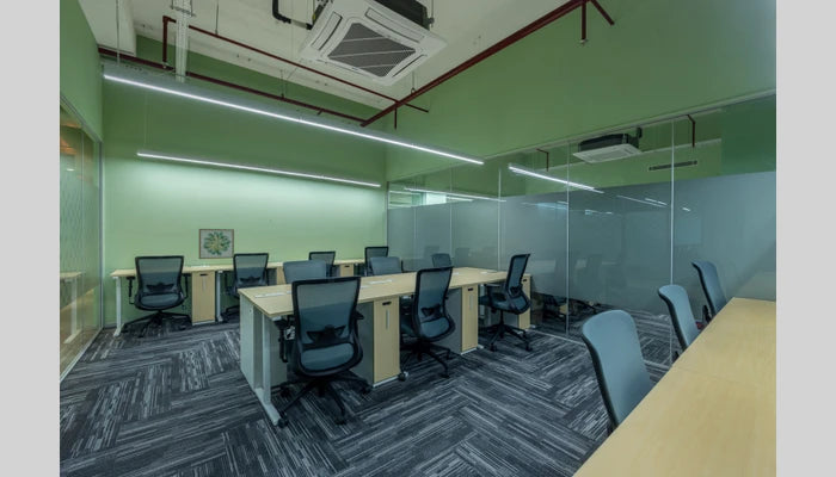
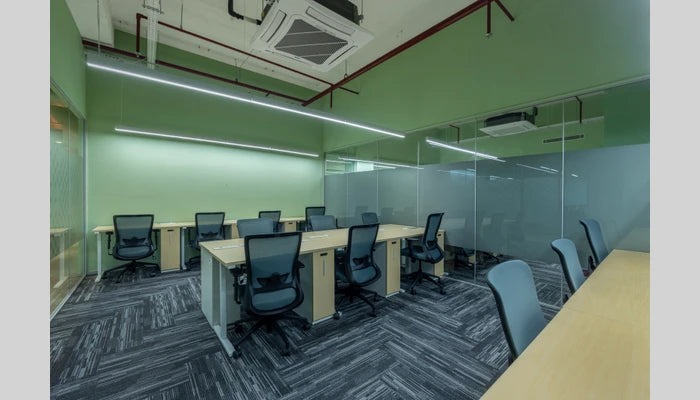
- wall art [198,228,235,260]
